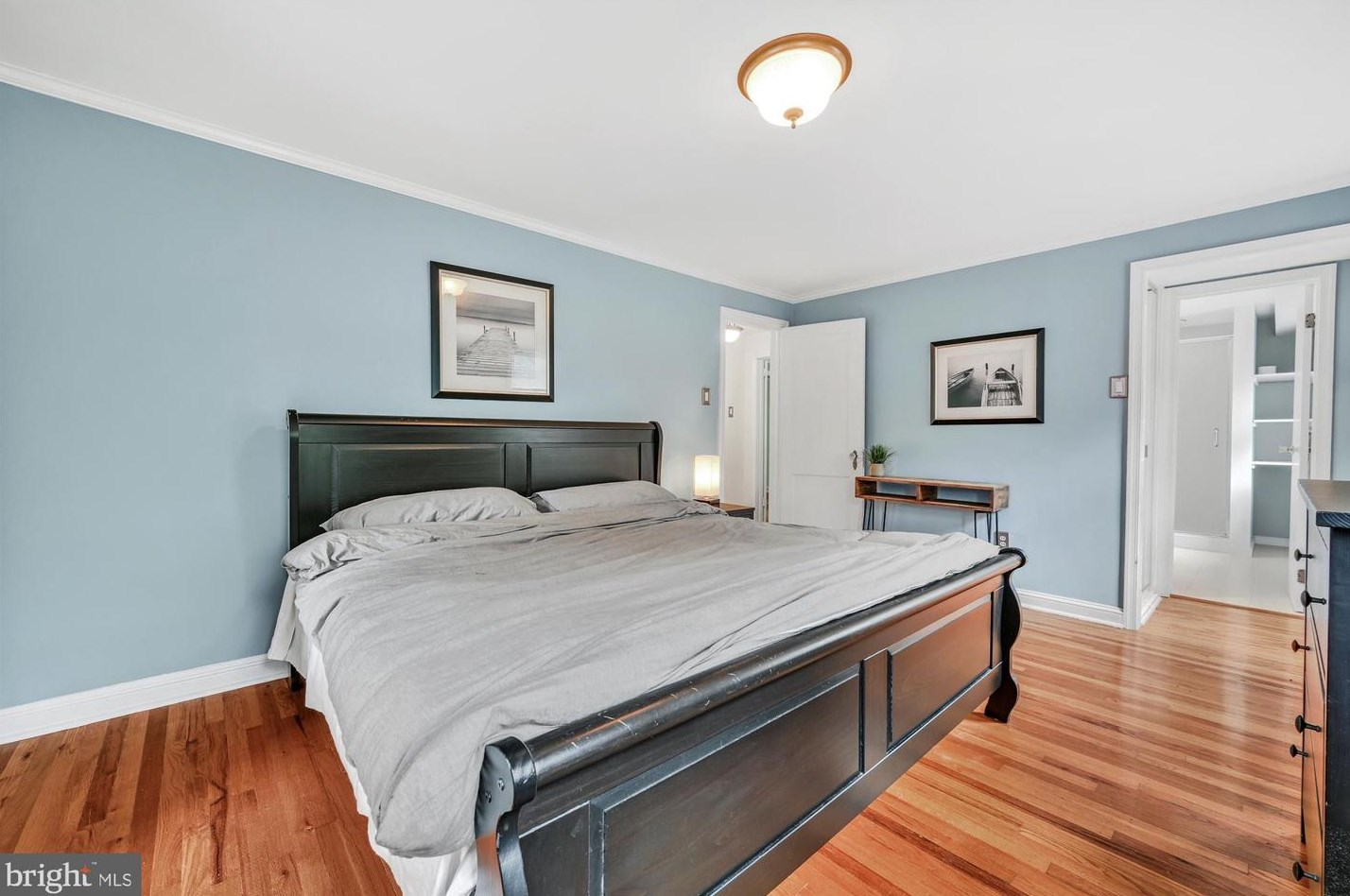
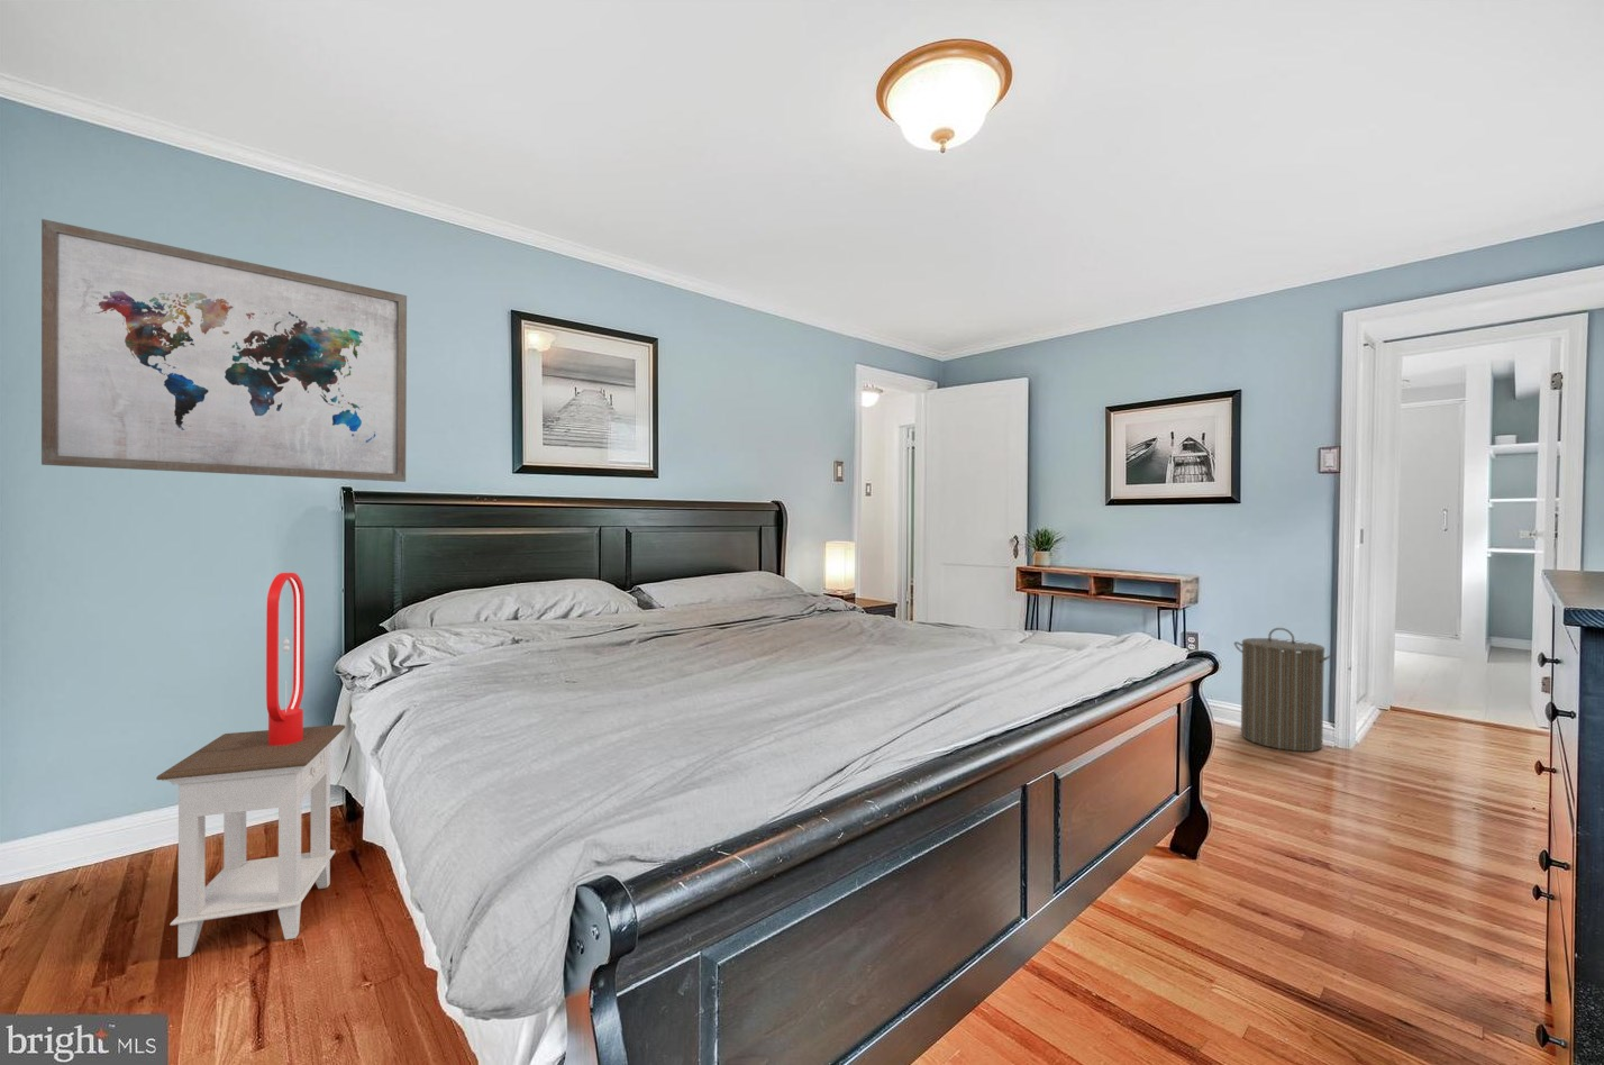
+ table lamp [265,572,305,746]
+ nightstand [154,724,346,958]
+ laundry hamper [1233,626,1337,752]
+ wall art [40,218,408,483]
